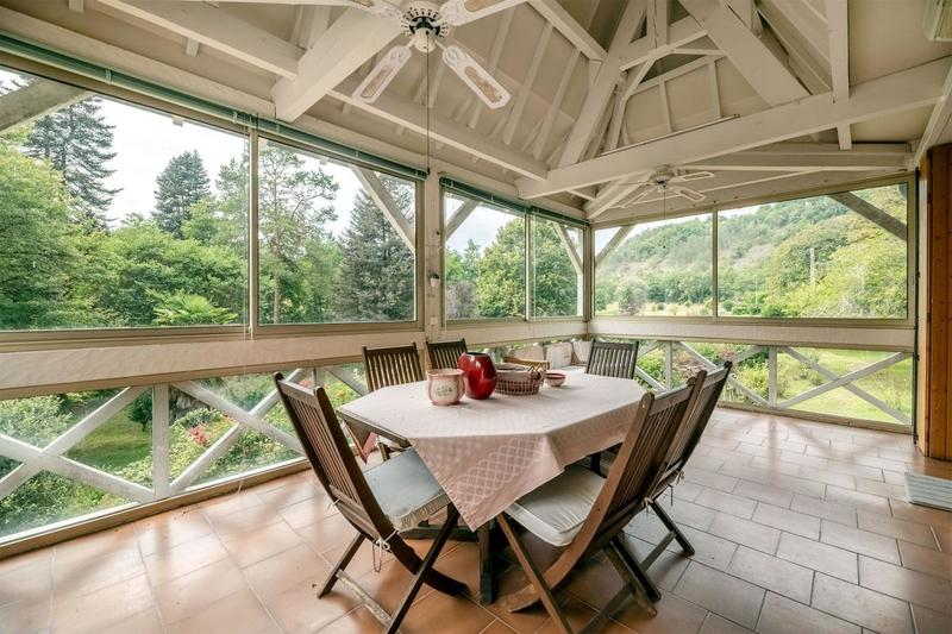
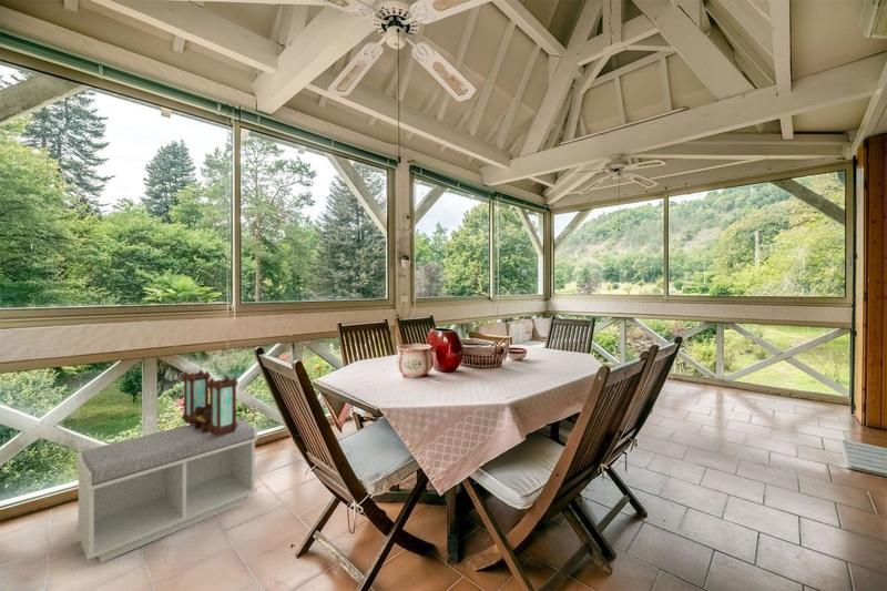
+ bench [75,417,258,564]
+ lantern [181,368,239,437]
